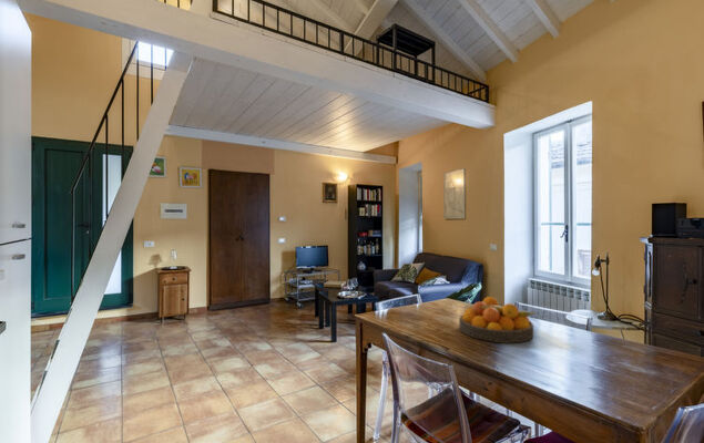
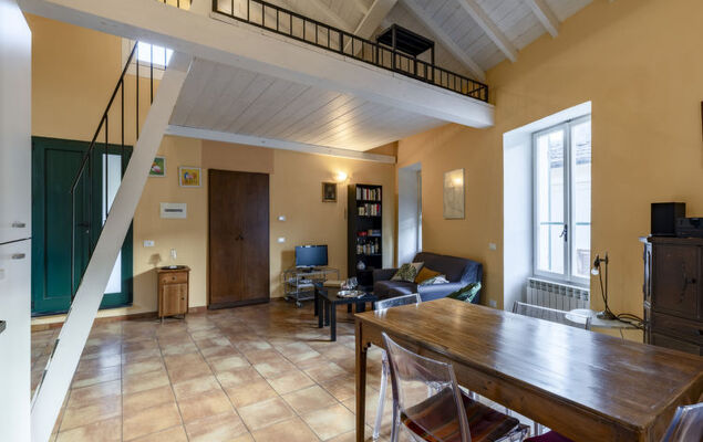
- fruit bowl [458,296,537,344]
